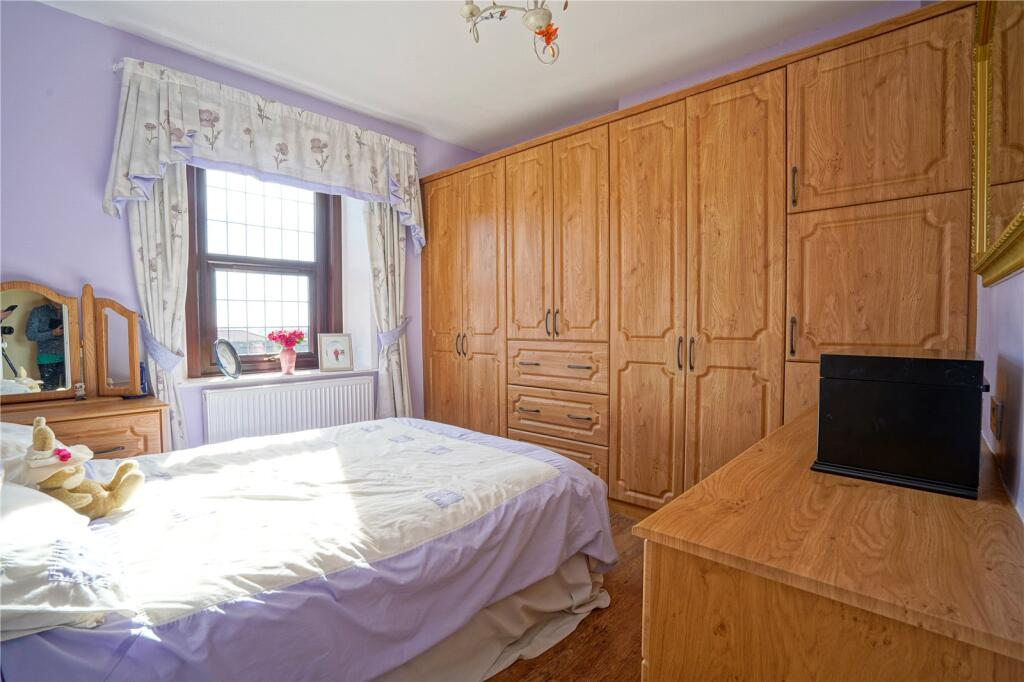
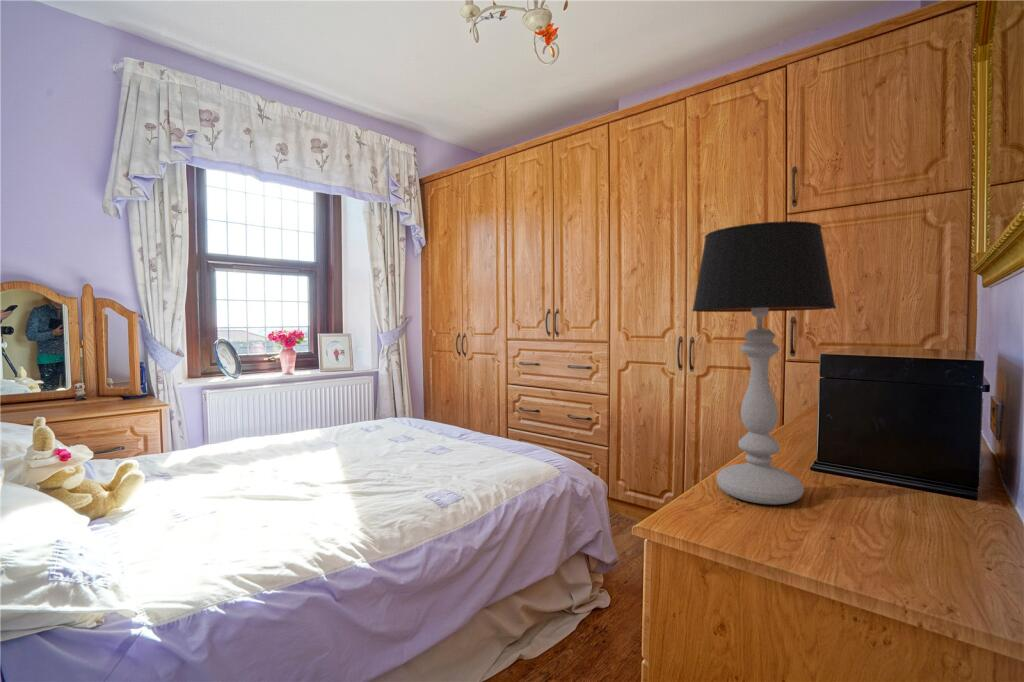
+ table lamp [691,220,837,506]
